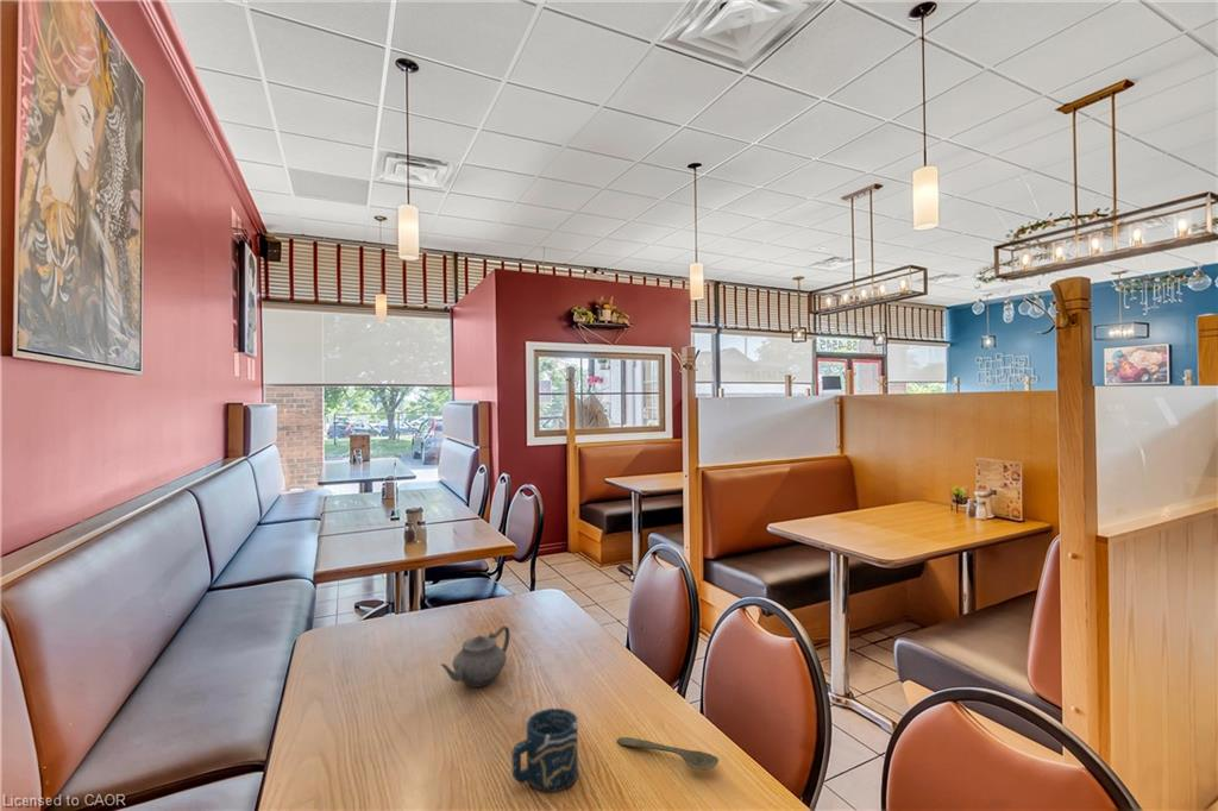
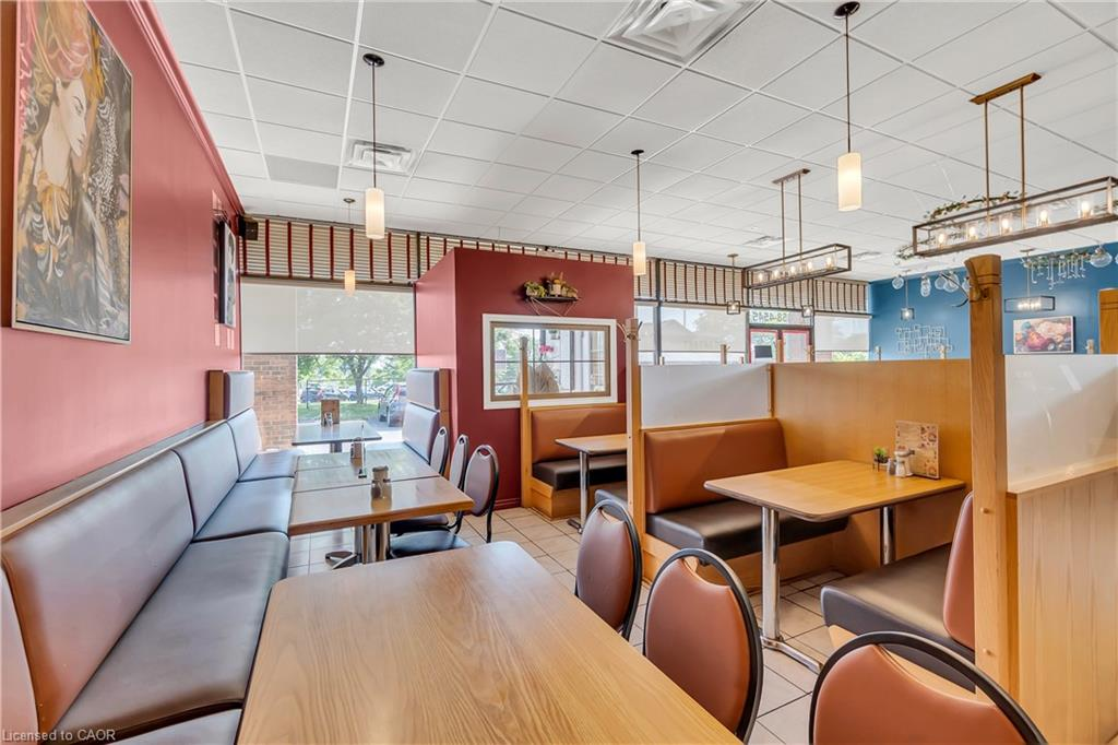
- teapot [440,625,510,689]
- spoon [616,736,720,771]
- cup [510,708,579,793]
